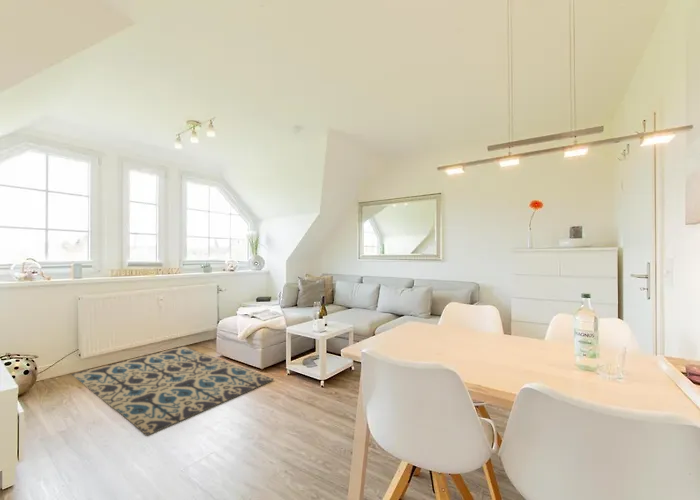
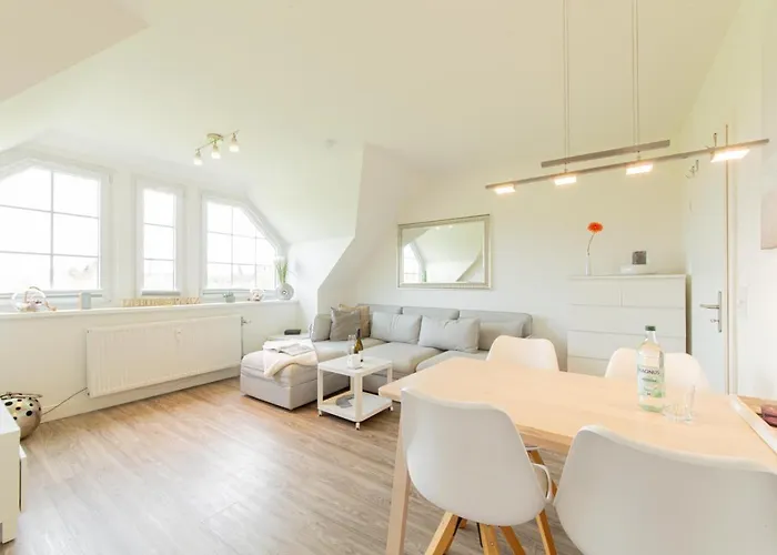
- rug [70,345,275,436]
